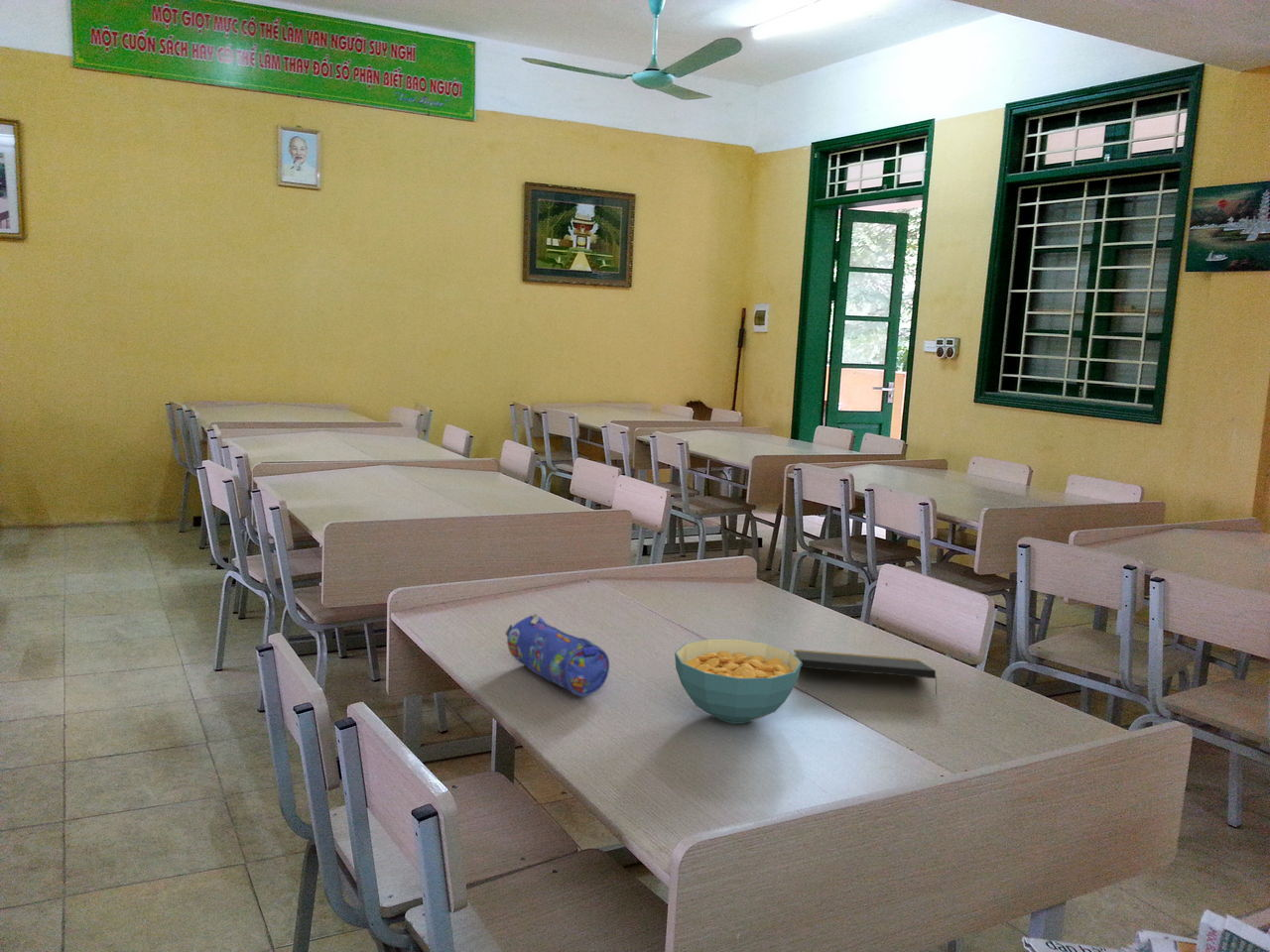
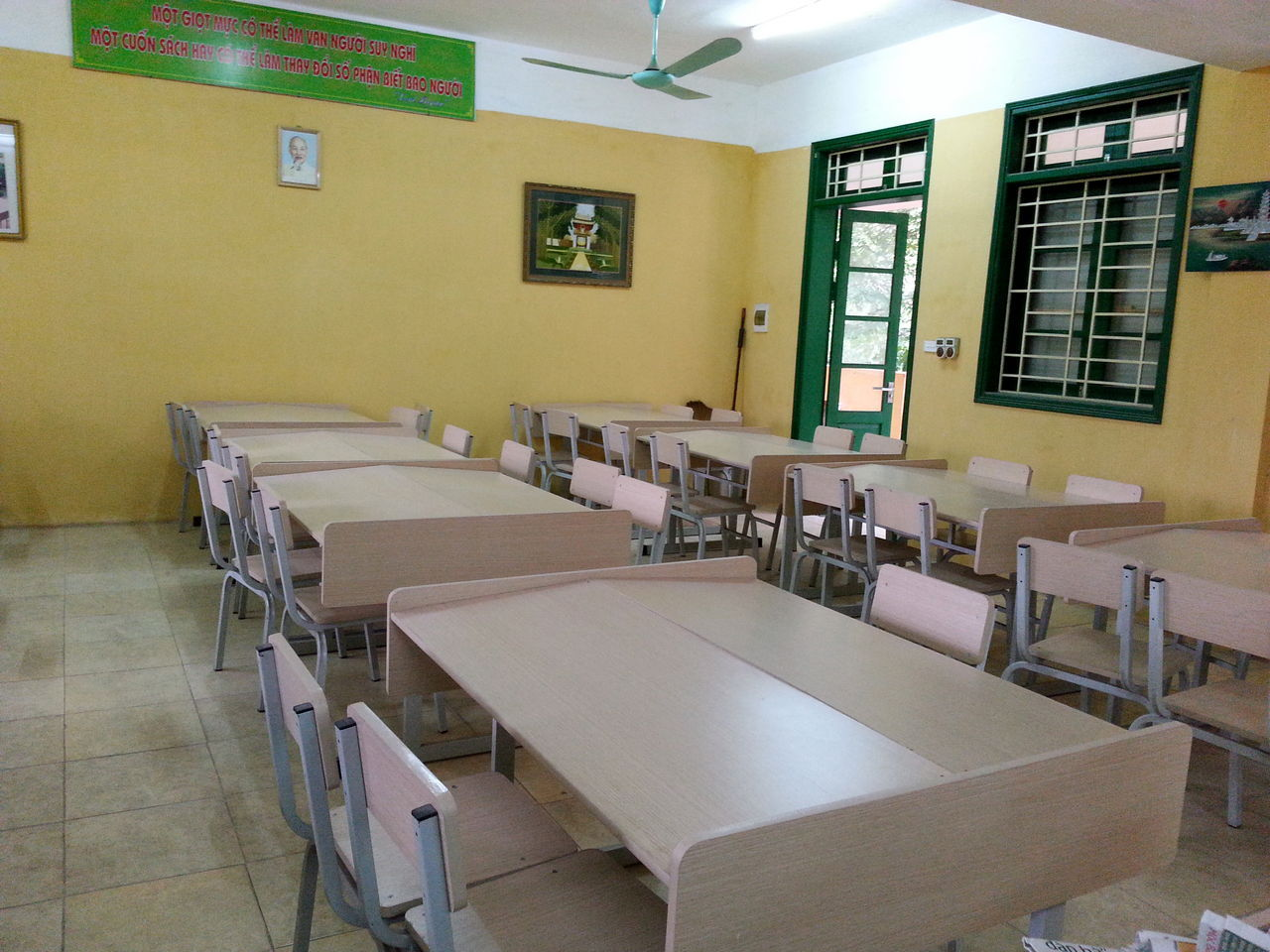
- notepad [793,649,939,697]
- cereal bowl [674,638,802,724]
- pencil case [504,613,610,697]
